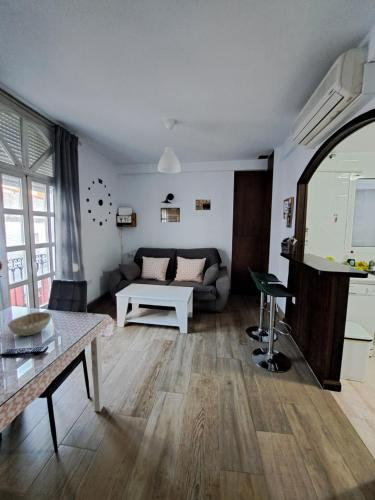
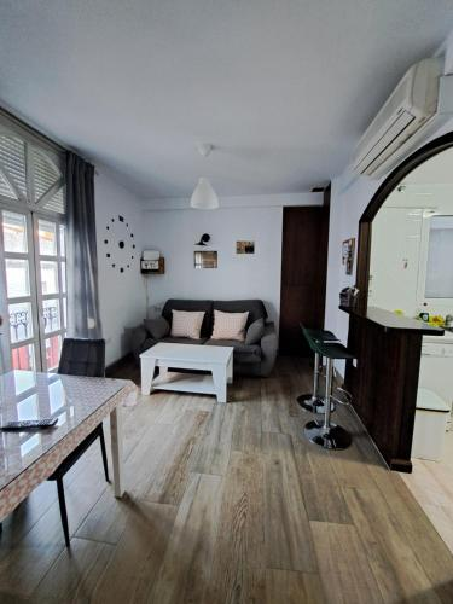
- decorative bowl [7,311,53,337]
